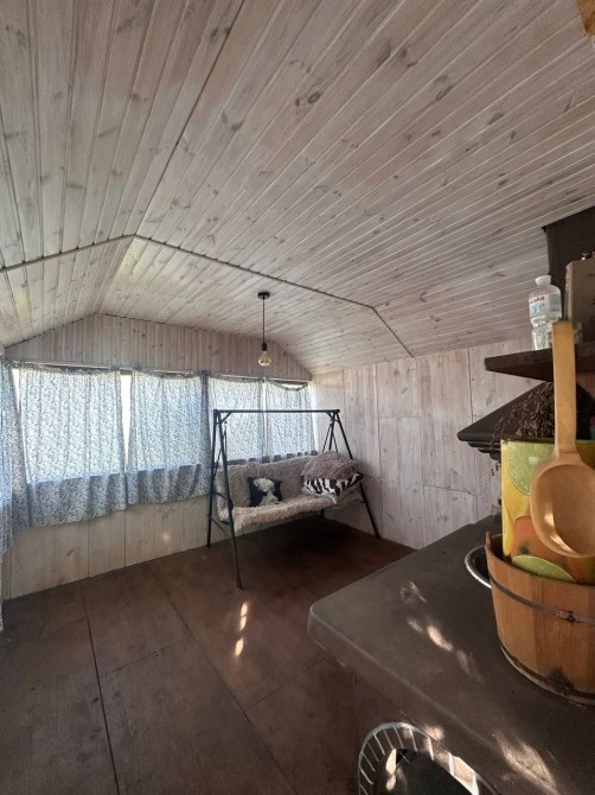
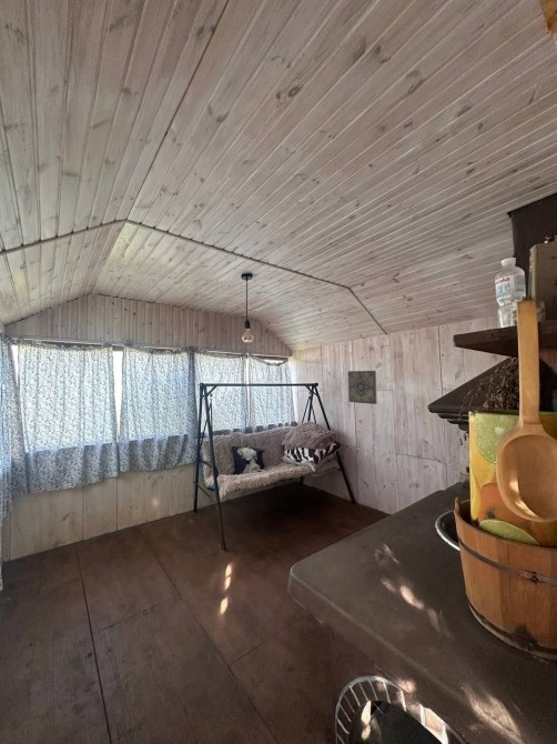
+ wall art [347,370,378,405]
